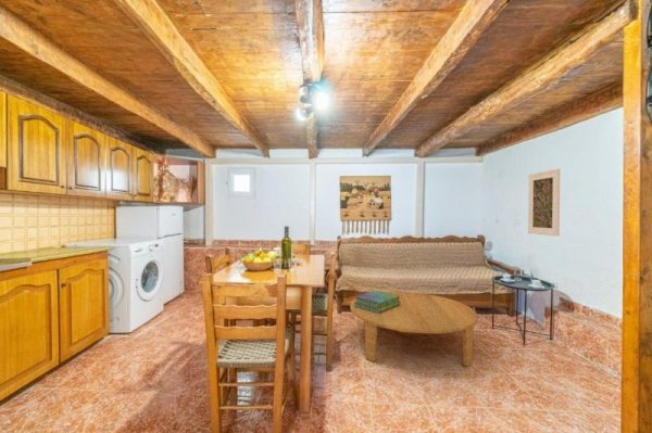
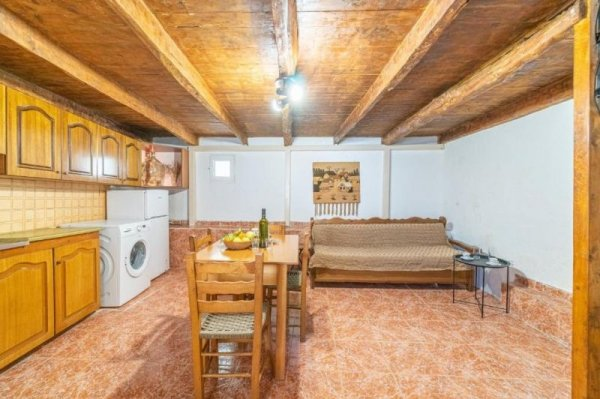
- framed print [527,168,561,238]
- stack of books [354,290,401,314]
- coffee table [349,291,478,368]
